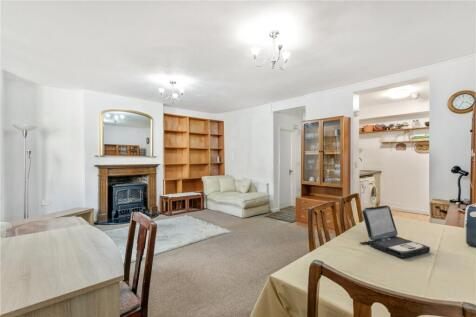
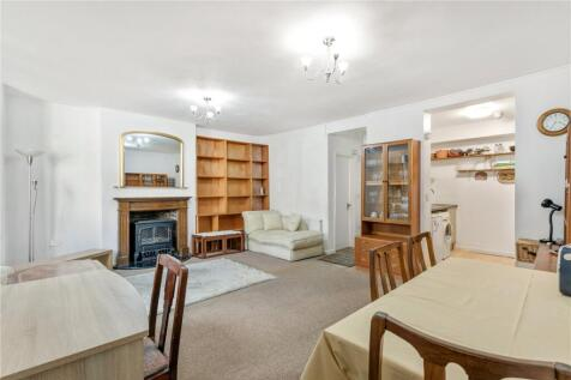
- laptop [359,204,431,259]
